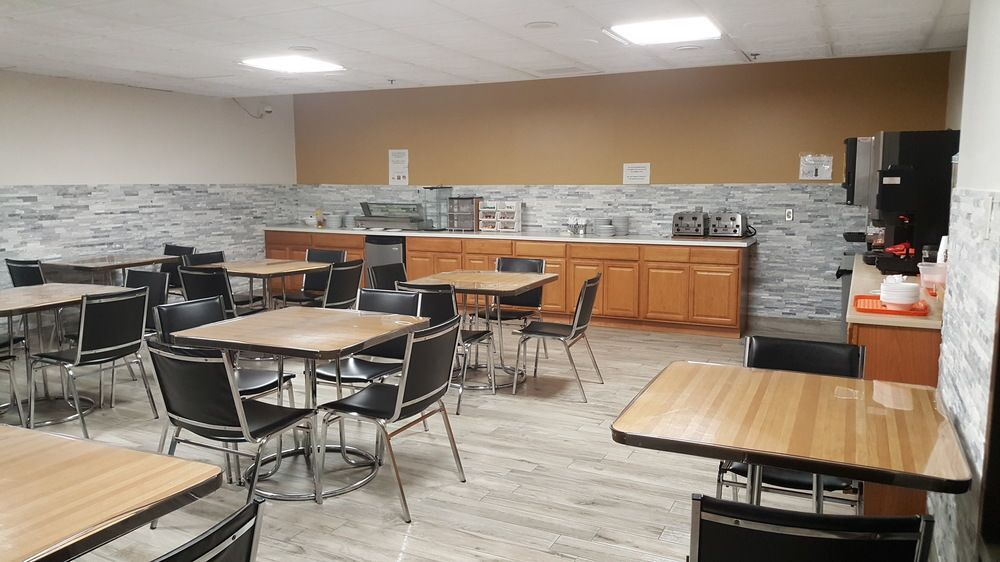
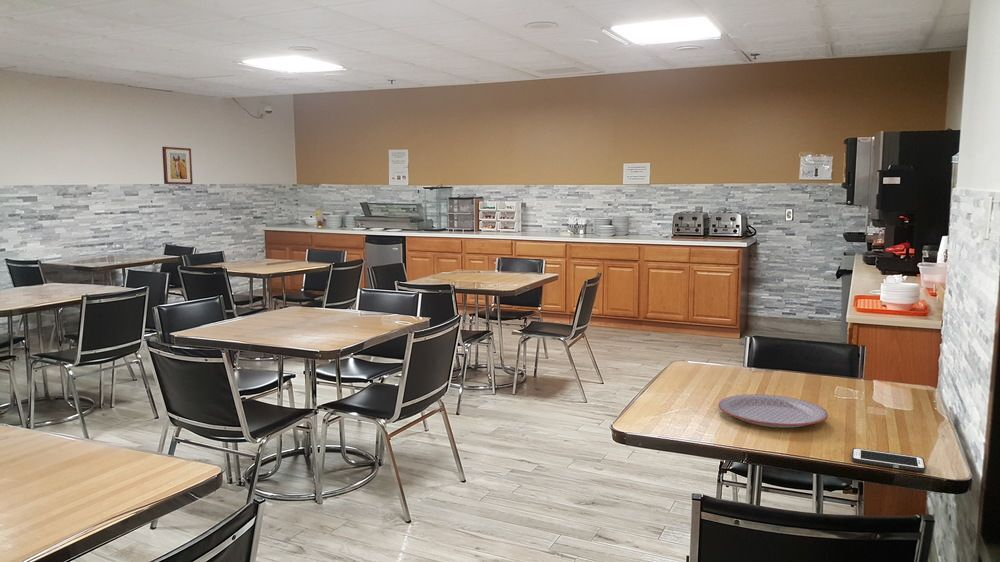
+ plate [717,393,829,429]
+ wall art [161,146,194,186]
+ cell phone [851,447,927,473]
